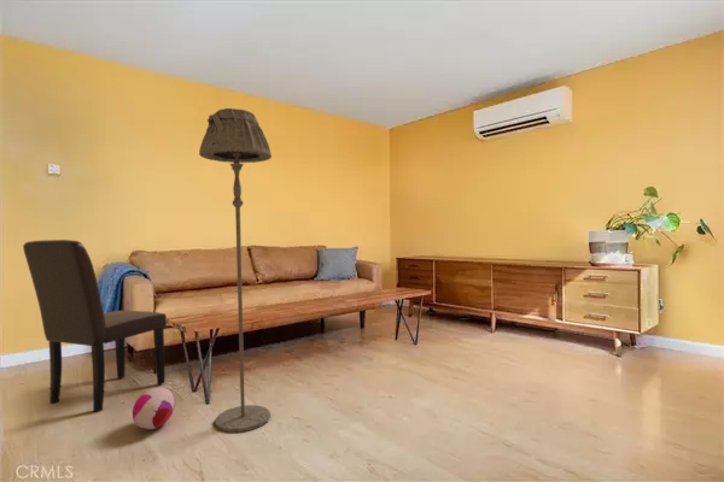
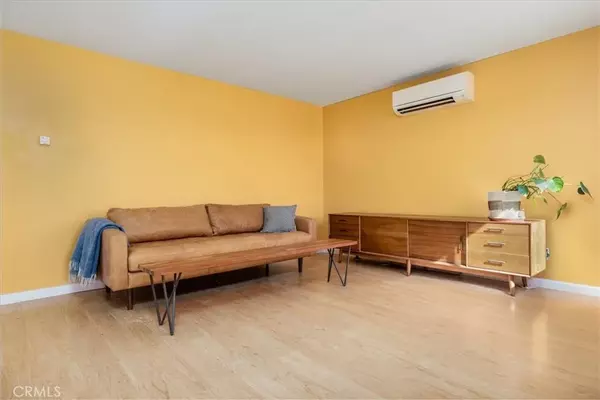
- floor lamp [198,107,273,434]
- chair [22,239,168,413]
- plush toy [132,387,176,430]
